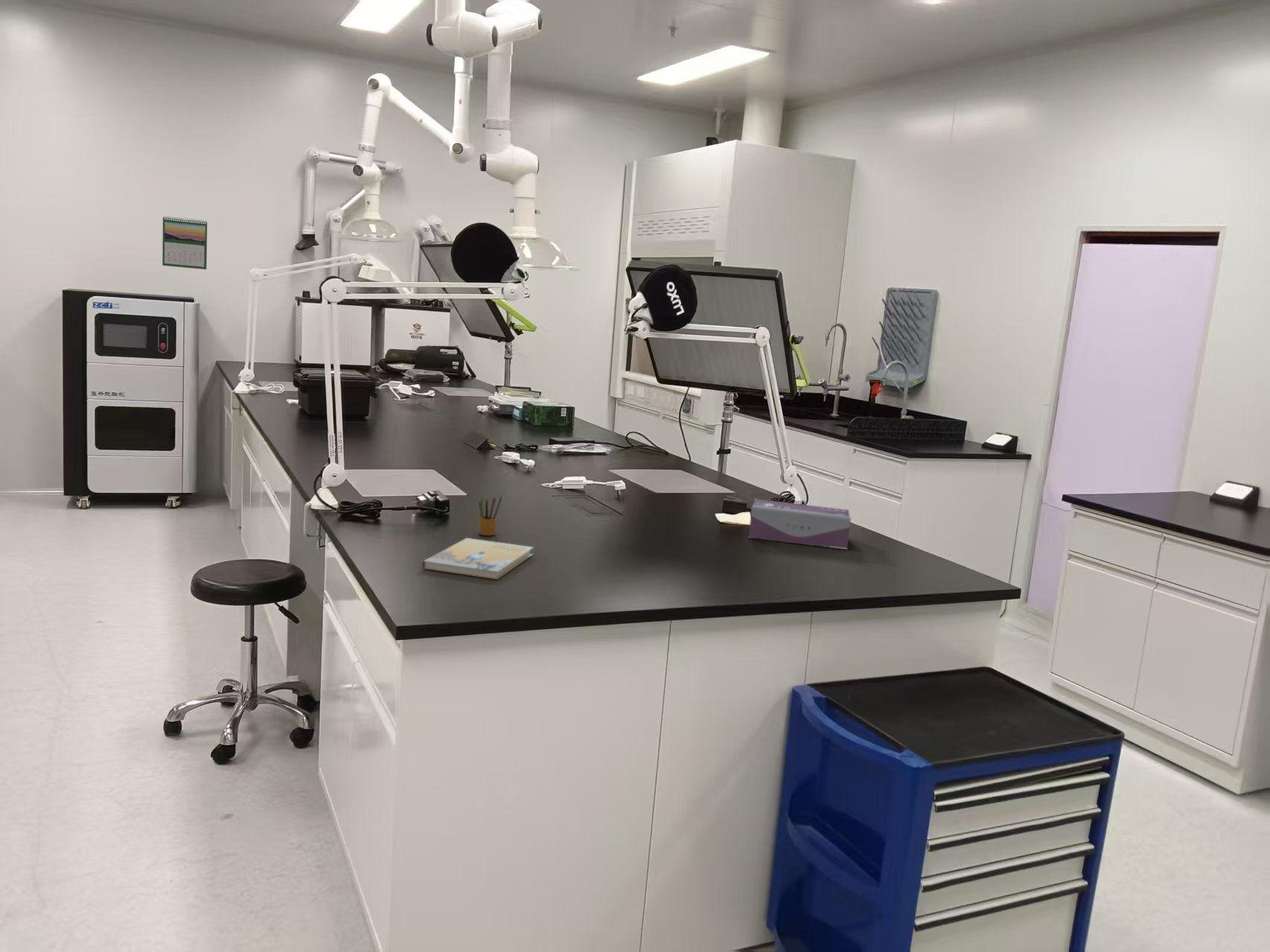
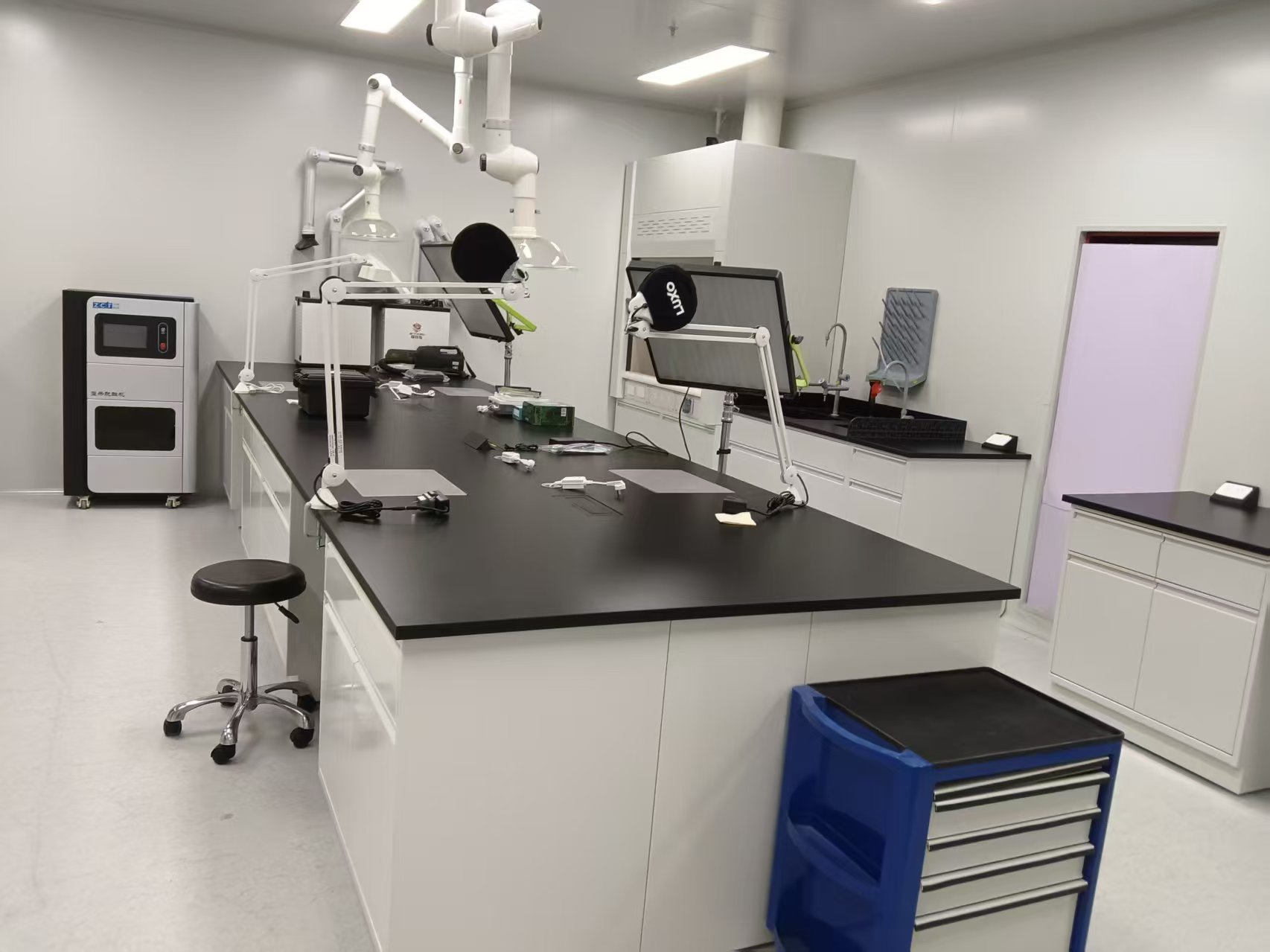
- book [421,537,535,580]
- calendar [162,215,208,270]
- pencil box [478,492,503,536]
- tissue box [747,498,852,550]
